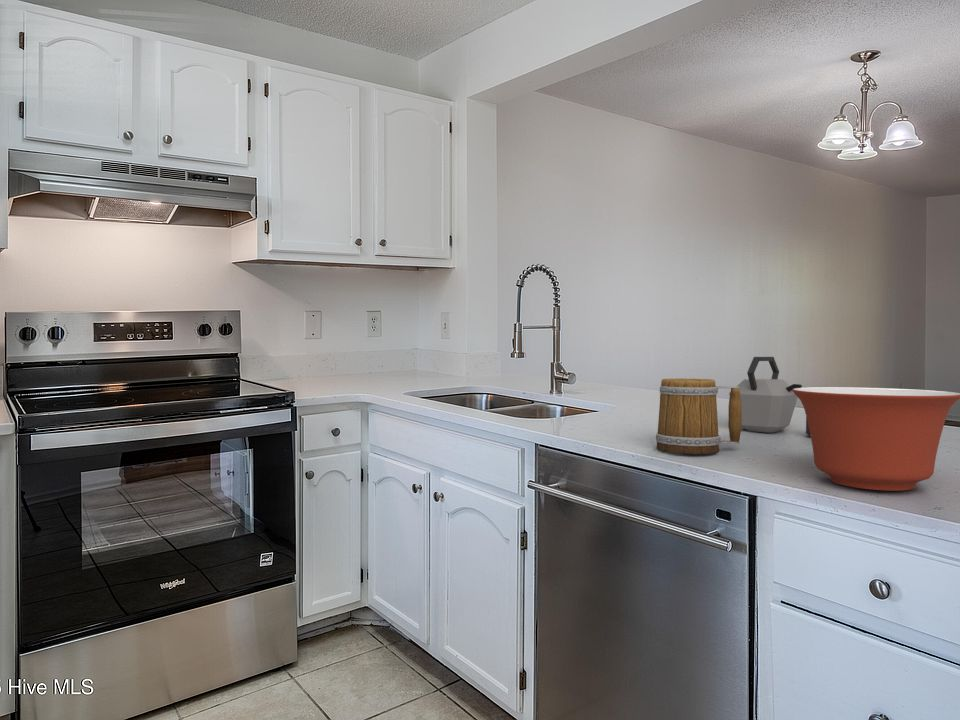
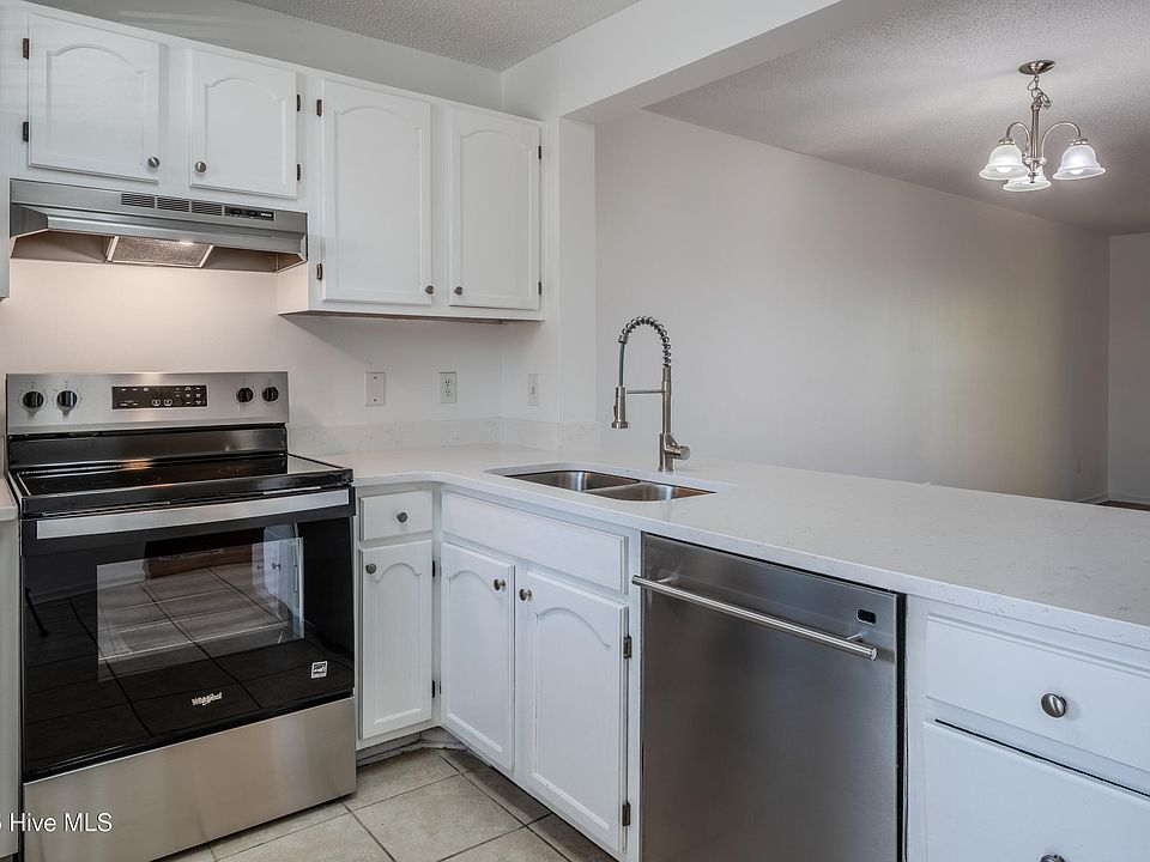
- mixing bowl [792,386,960,492]
- mug [655,377,742,455]
- kettle [728,356,811,436]
